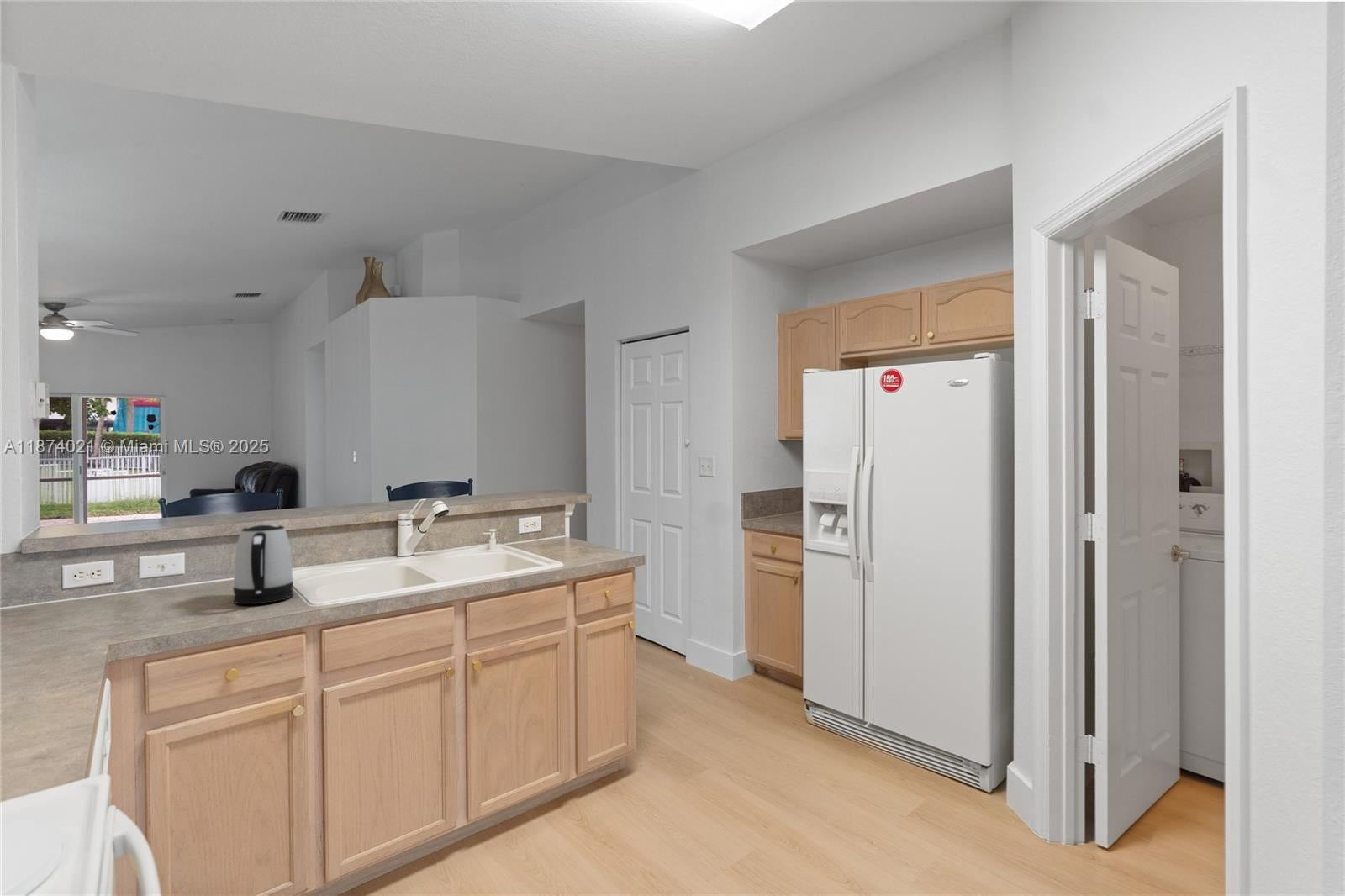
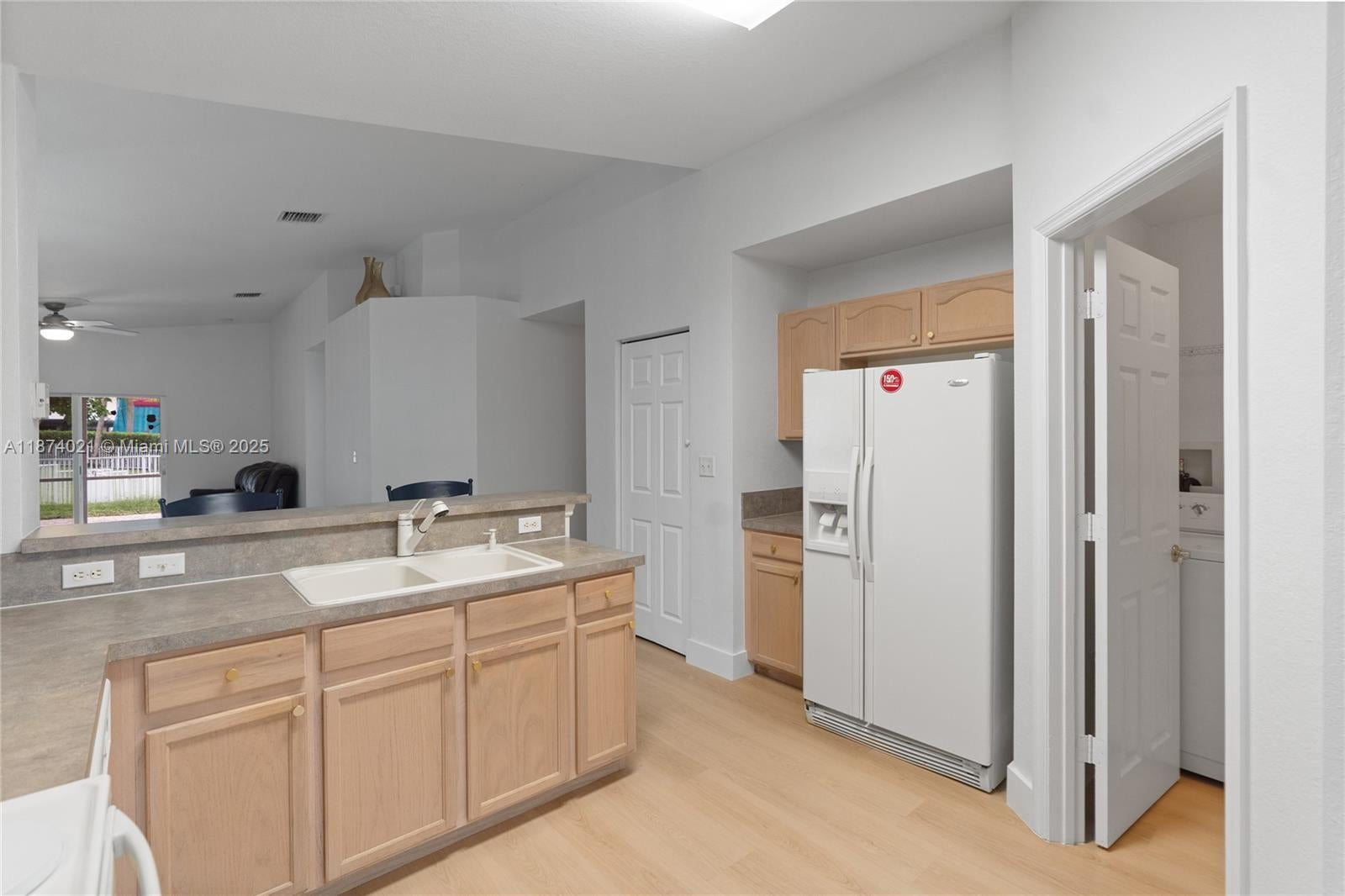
- kettle [232,523,294,605]
